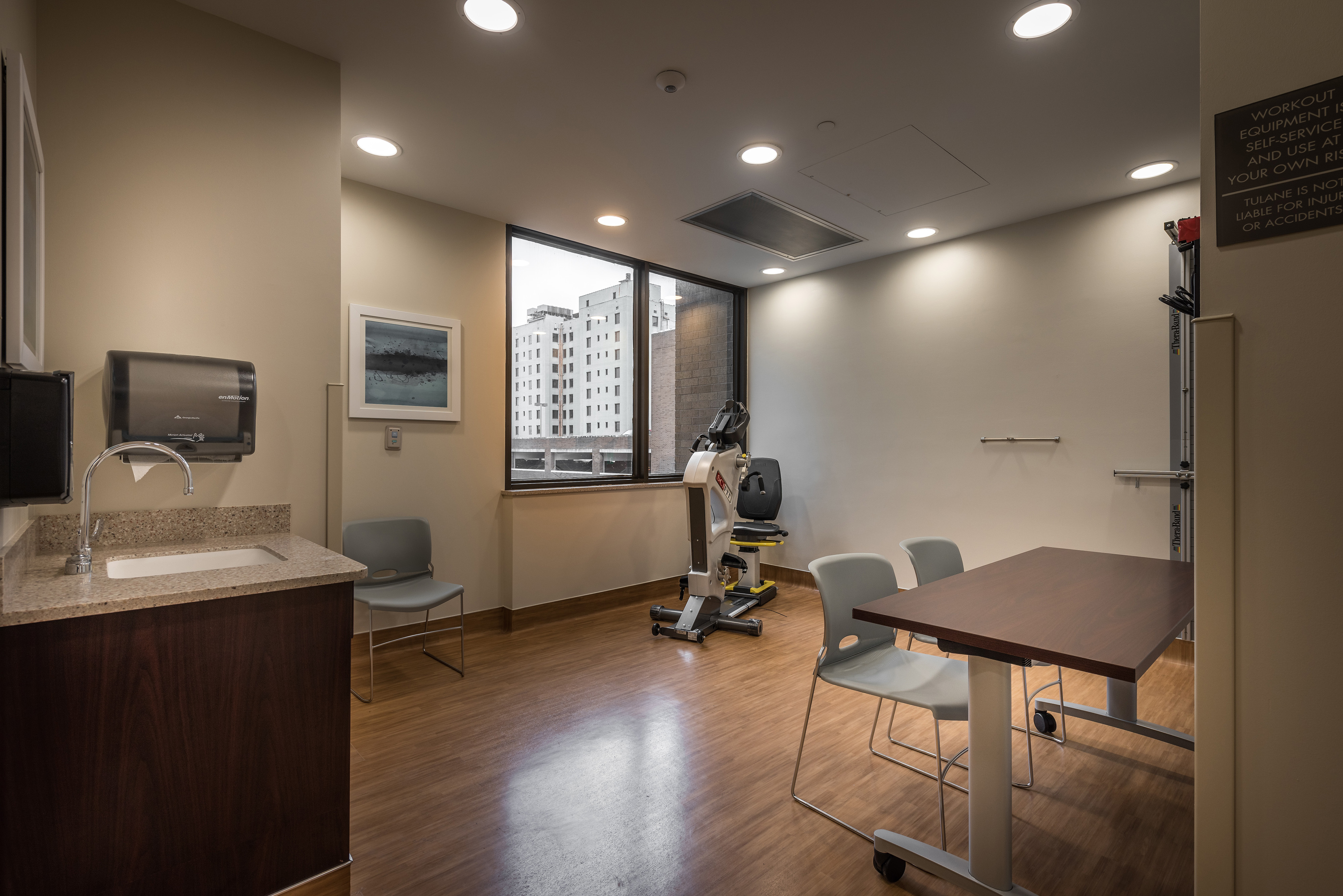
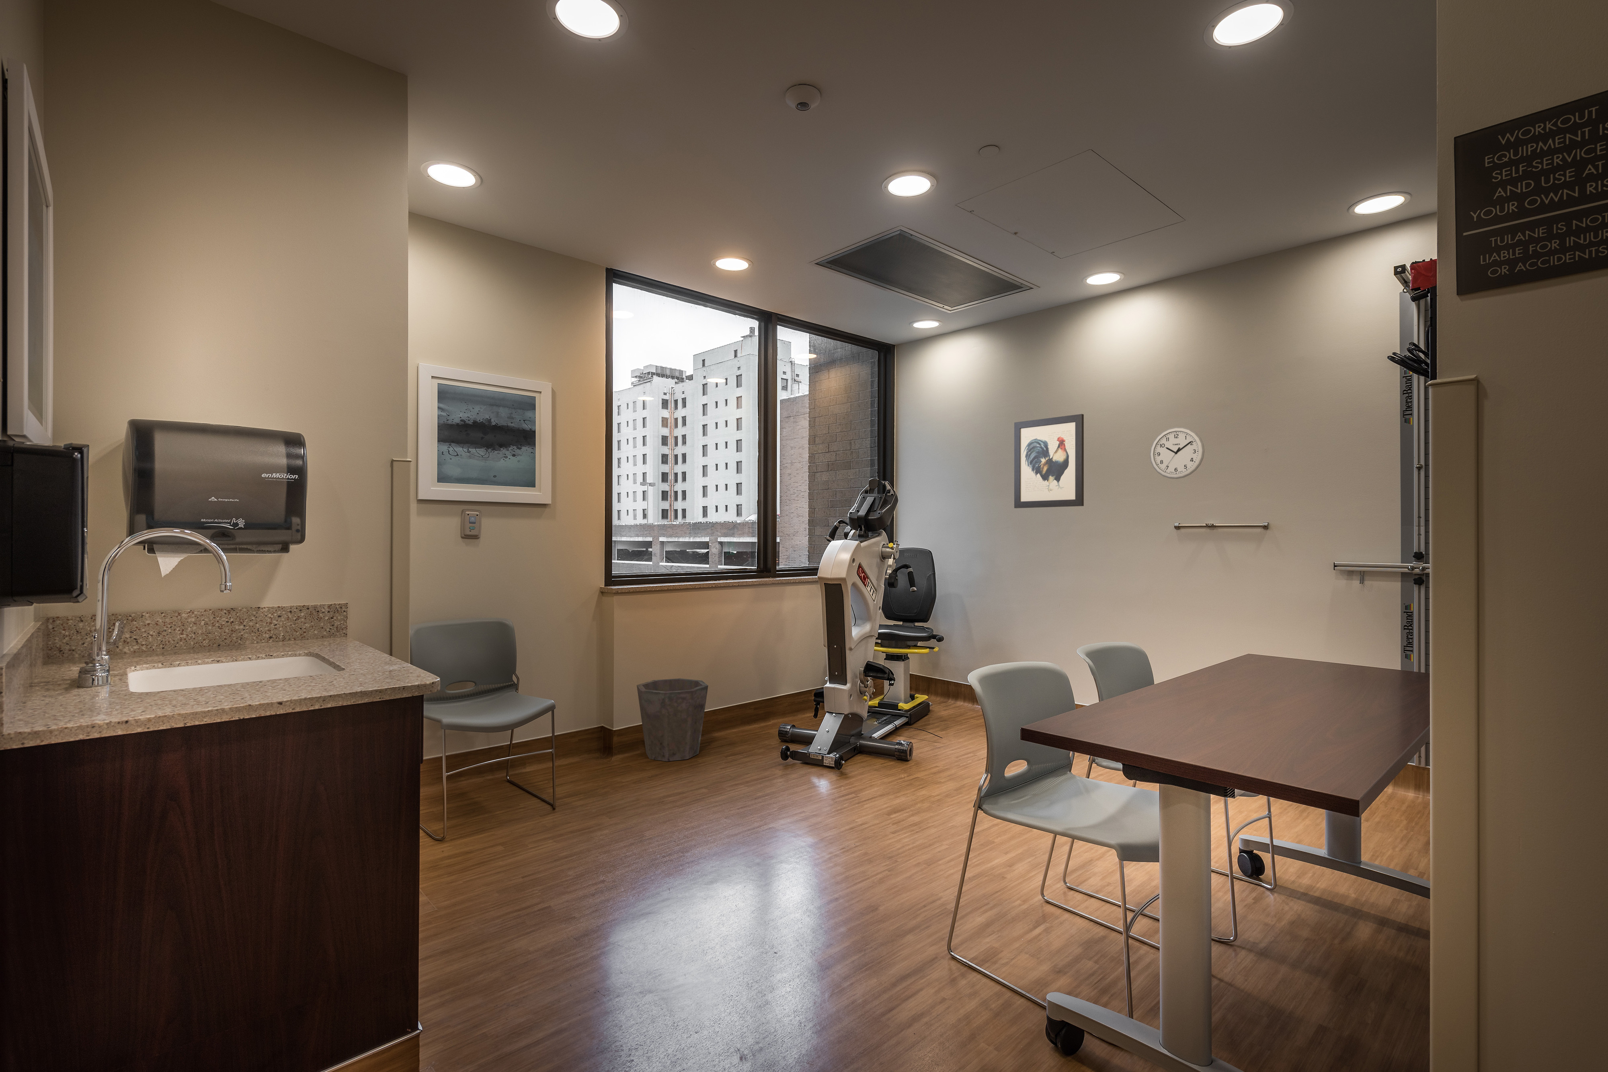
+ waste bin [636,678,709,762]
+ wall clock [1149,426,1205,480]
+ wall art [1014,414,1085,508]
